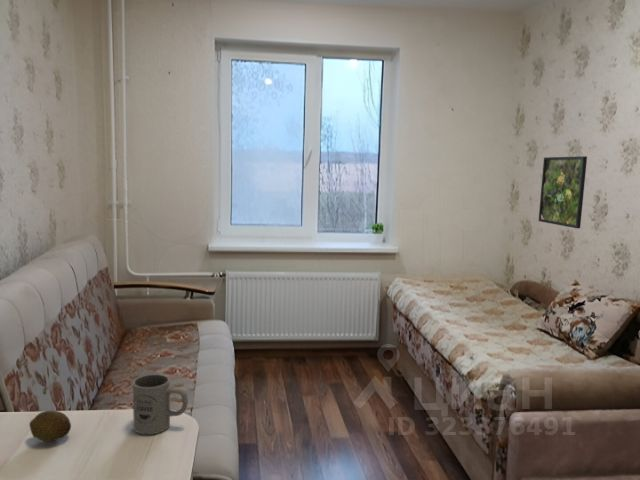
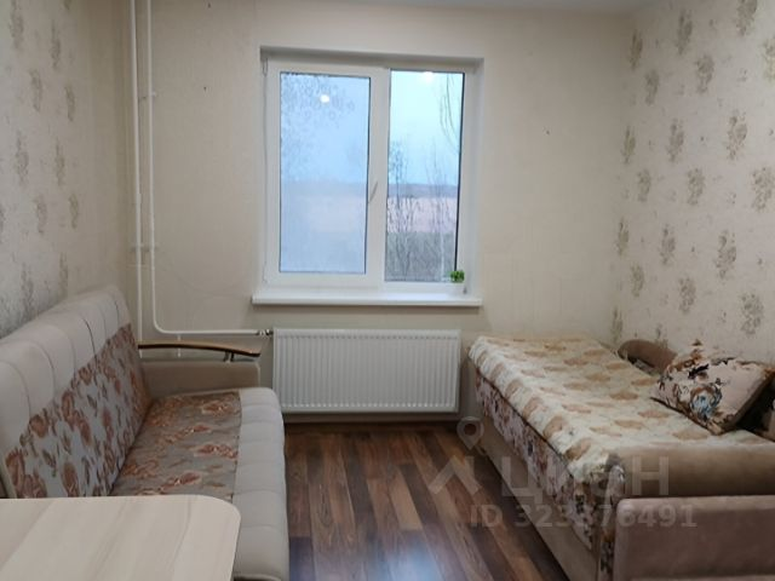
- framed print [538,155,588,229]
- fruit [28,409,72,443]
- mug [132,373,189,435]
